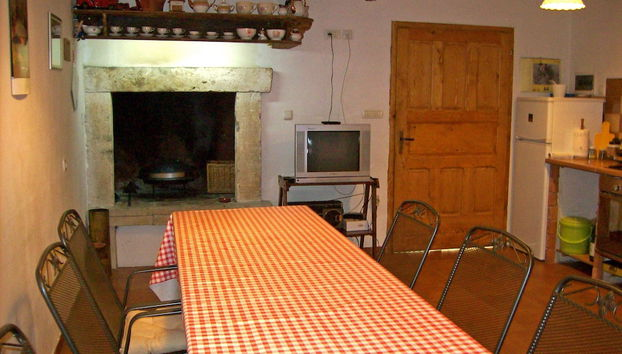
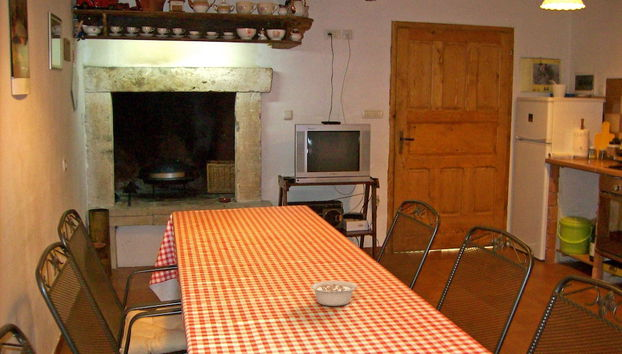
+ legume [310,280,367,307]
